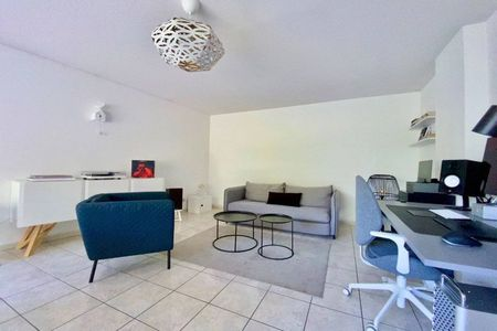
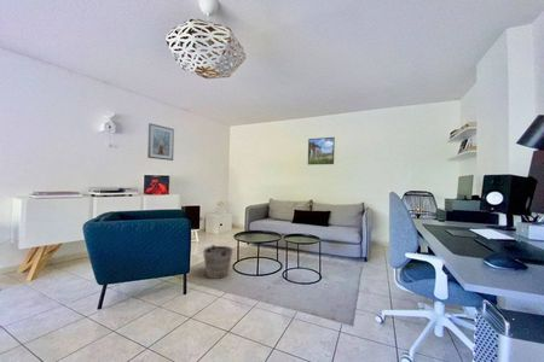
+ picture frame [146,122,175,162]
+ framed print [307,136,336,165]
+ bucket [198,244,233,280]
